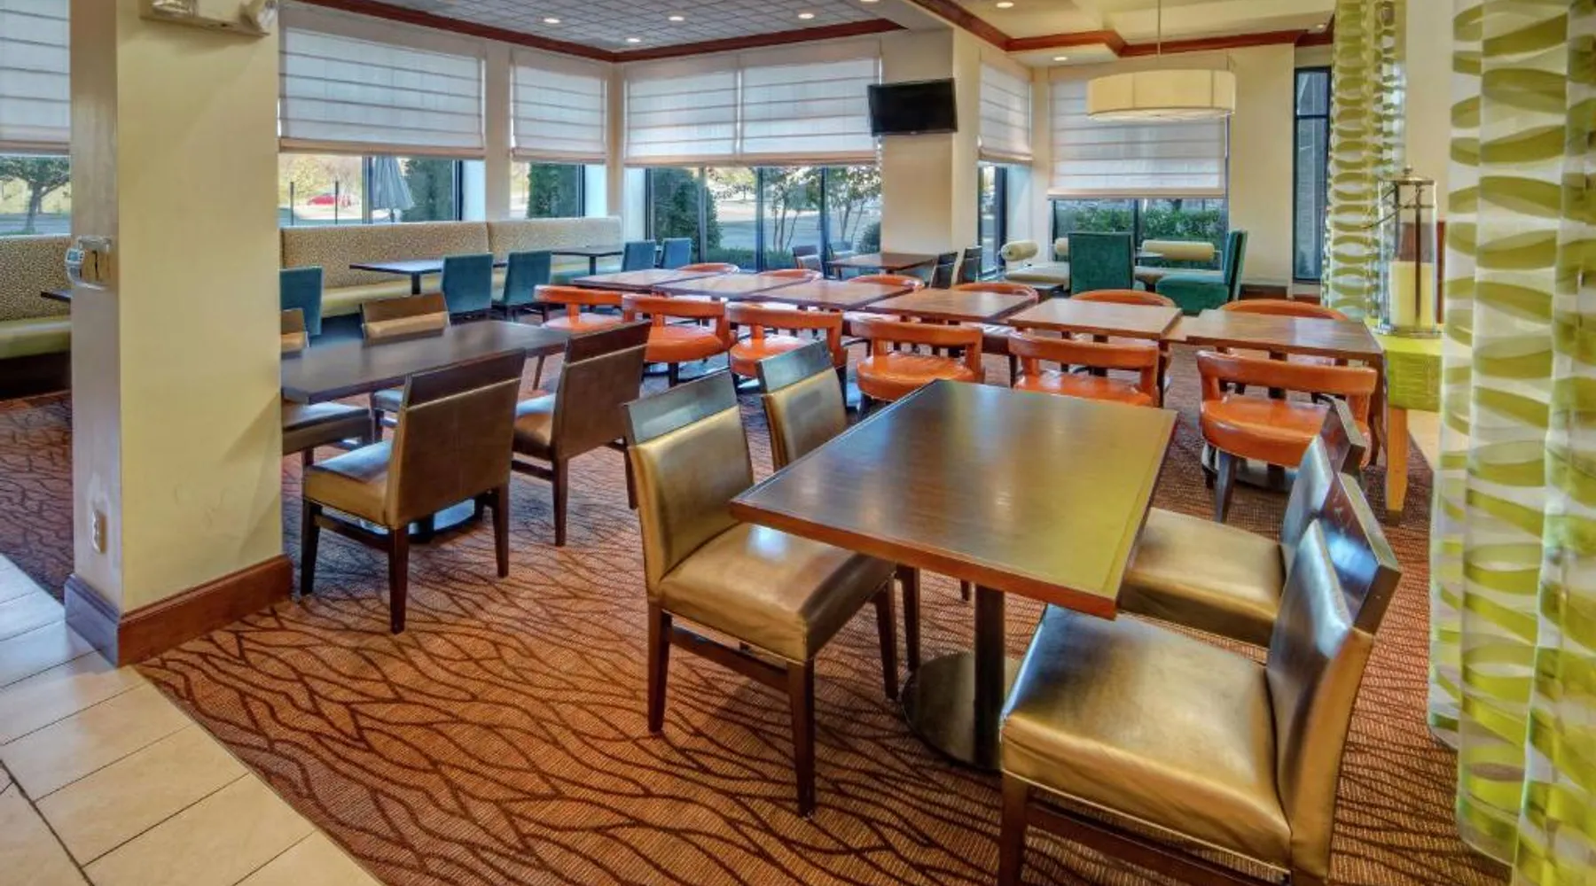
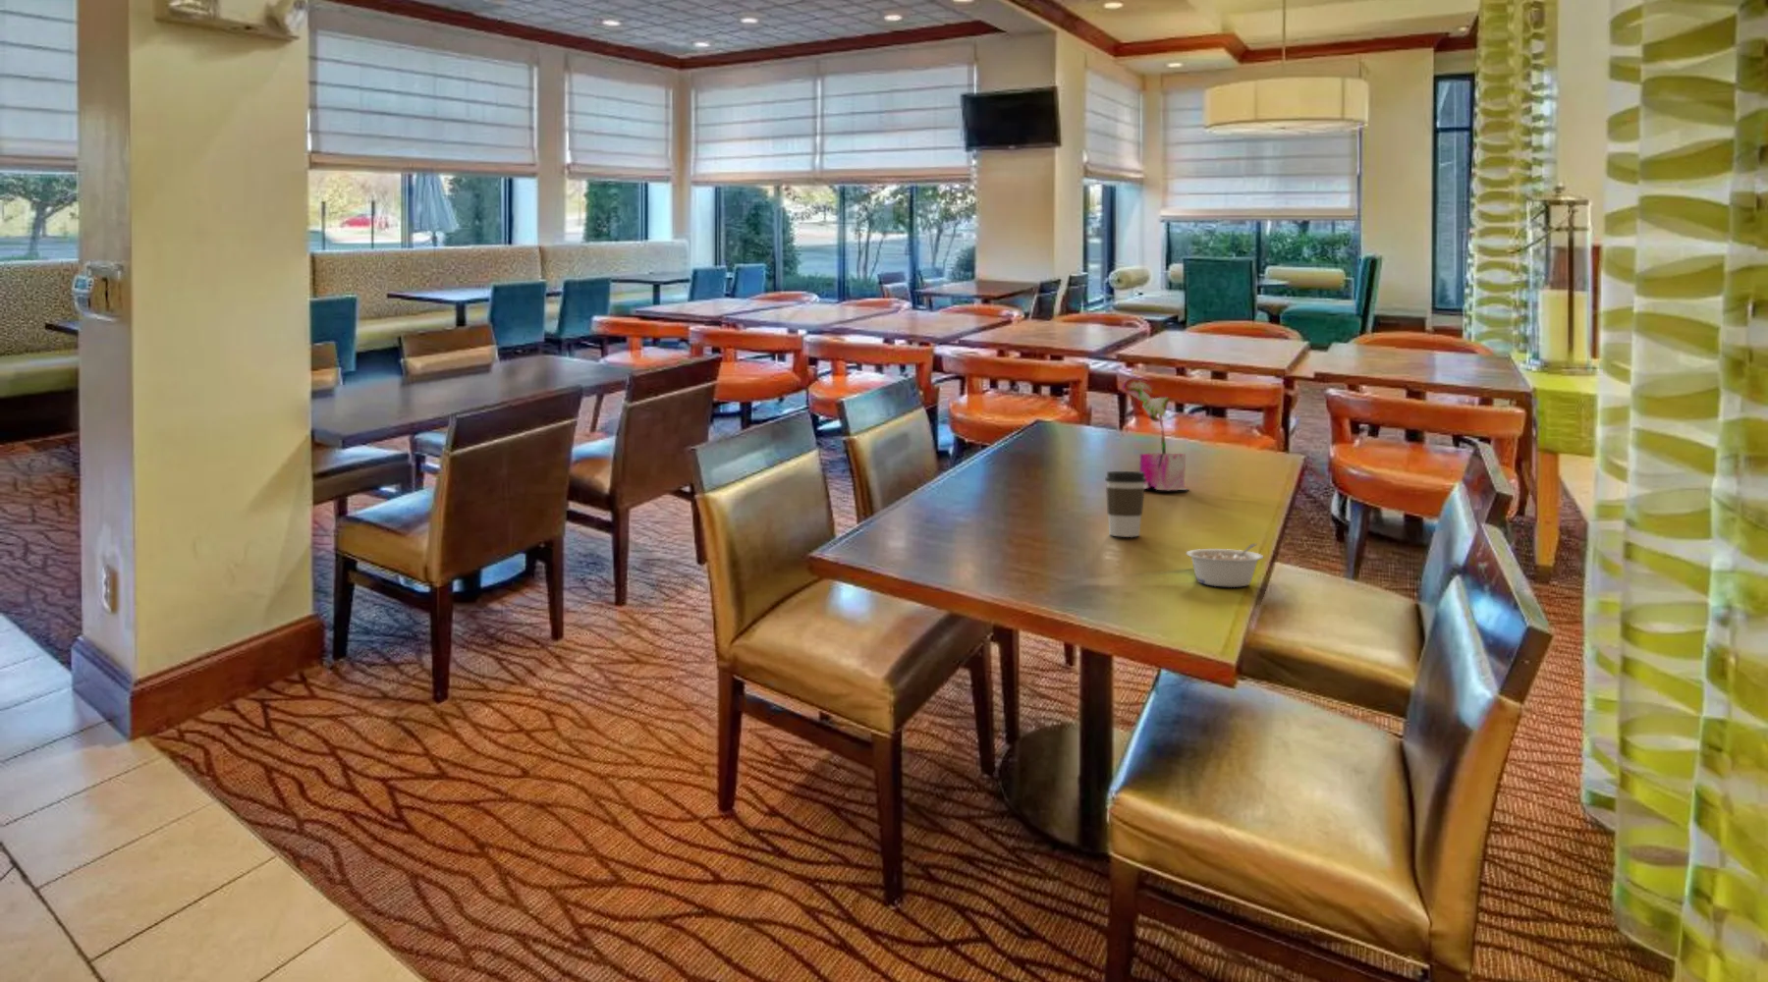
+ coffee cup [1104,470,1146,538]
+ legume [1185,543,1264,588]
+ potted plant [1121,379,1189,491]
